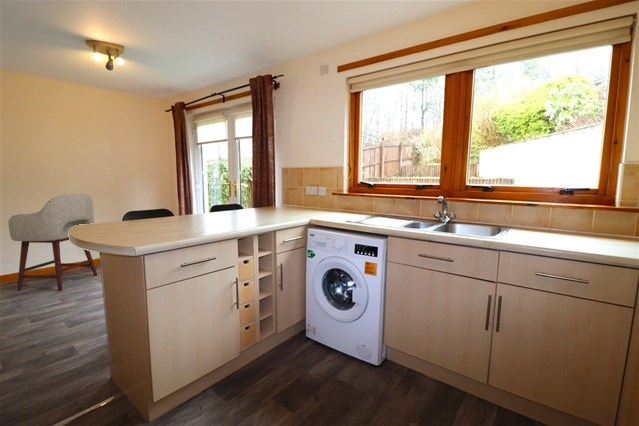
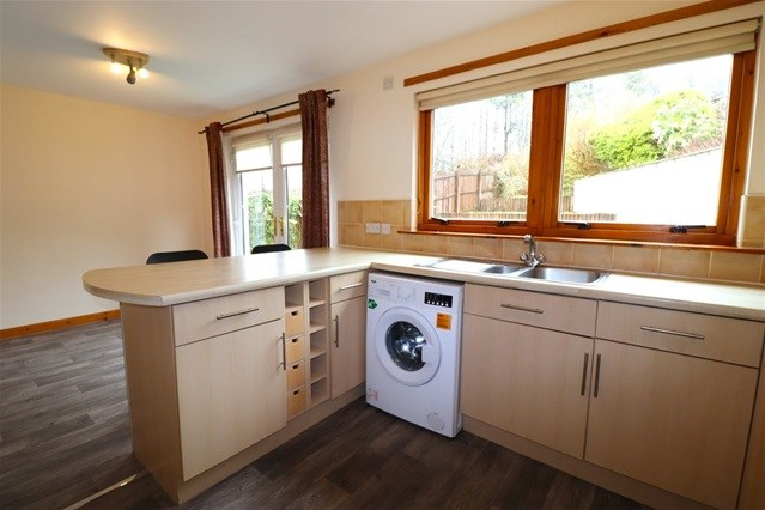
- bar stool [7,193,99,292]
